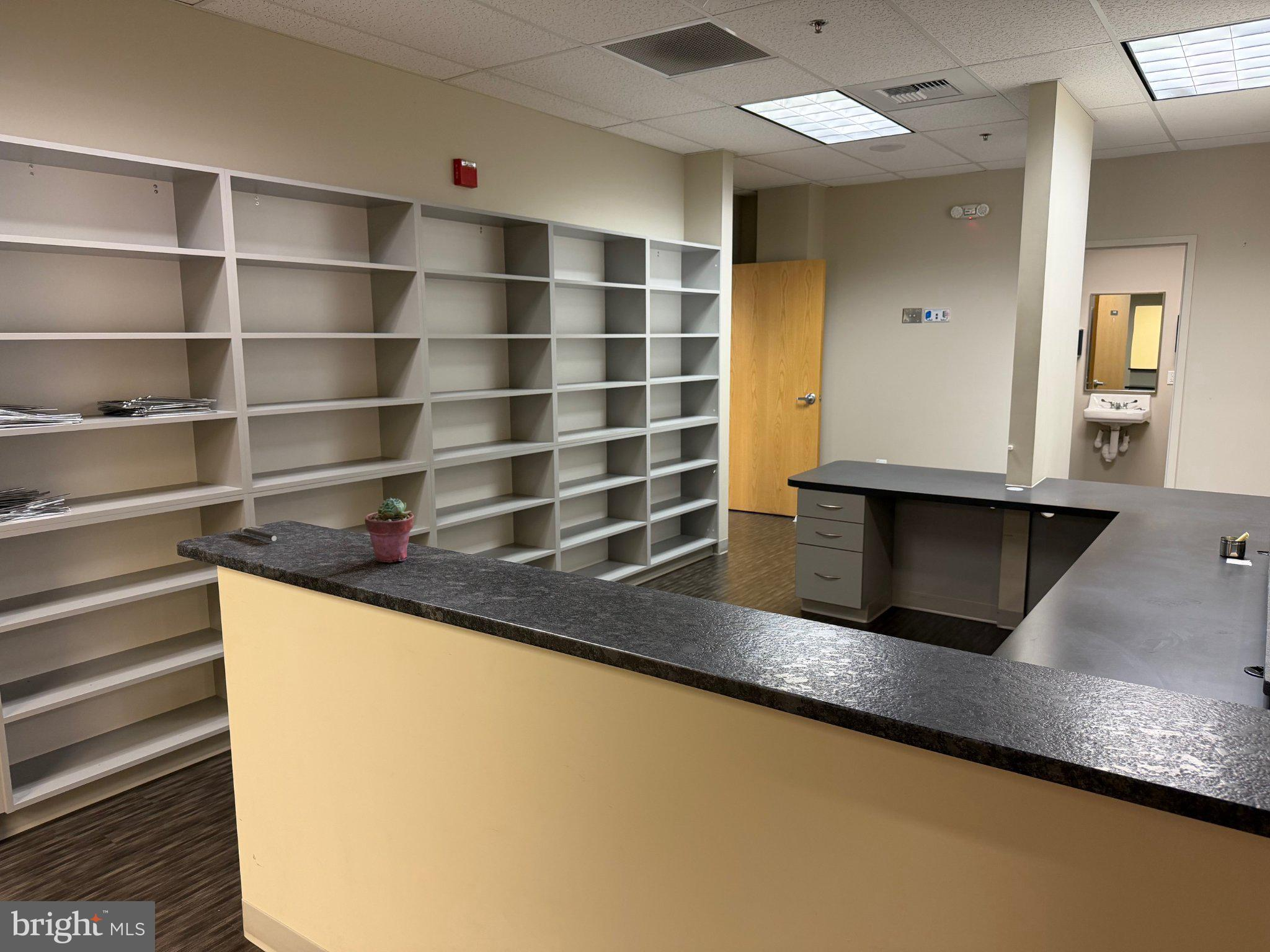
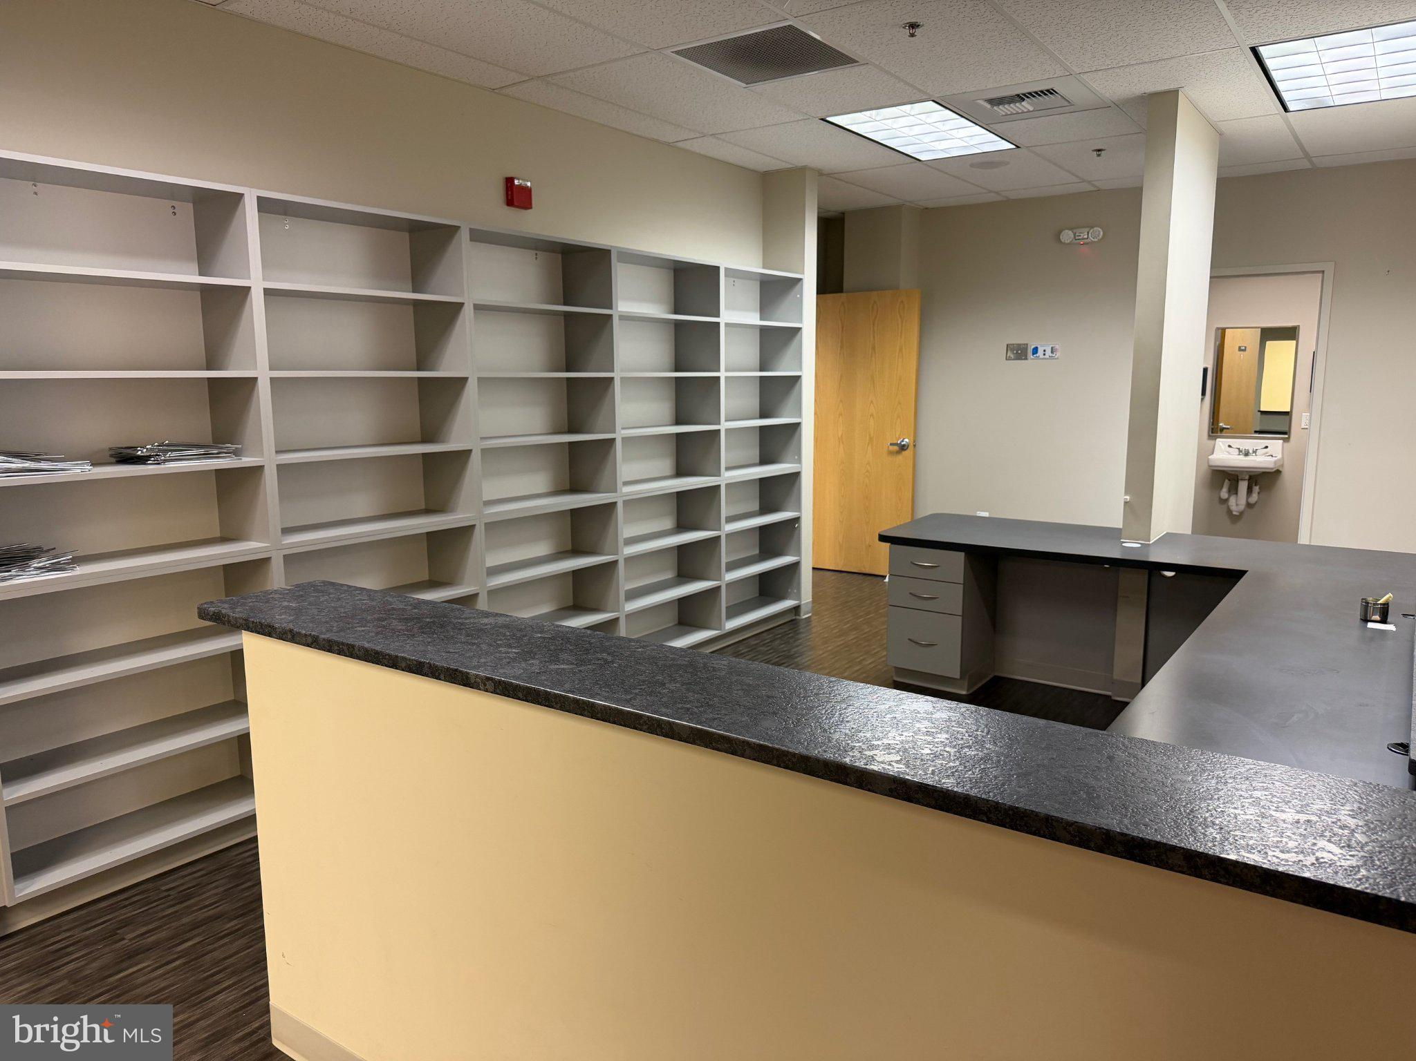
- electrical cable [238,527,278,542]
- potted succulent [365,497,414,563]
